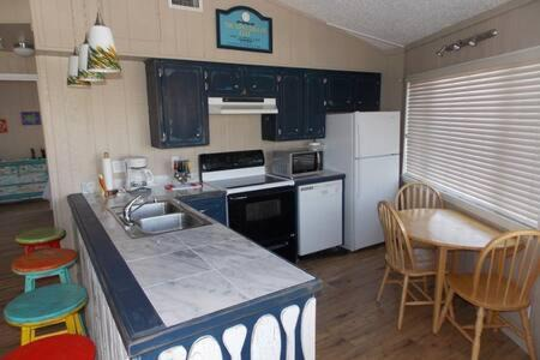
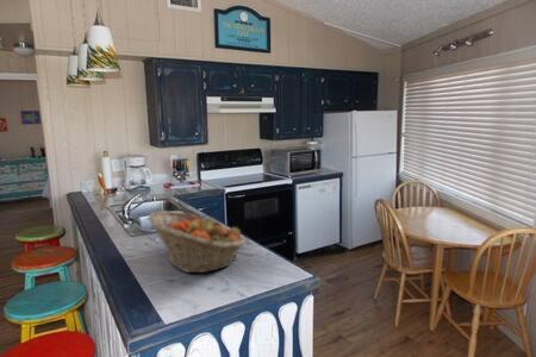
+ fruit basket [147,209,247,274]
